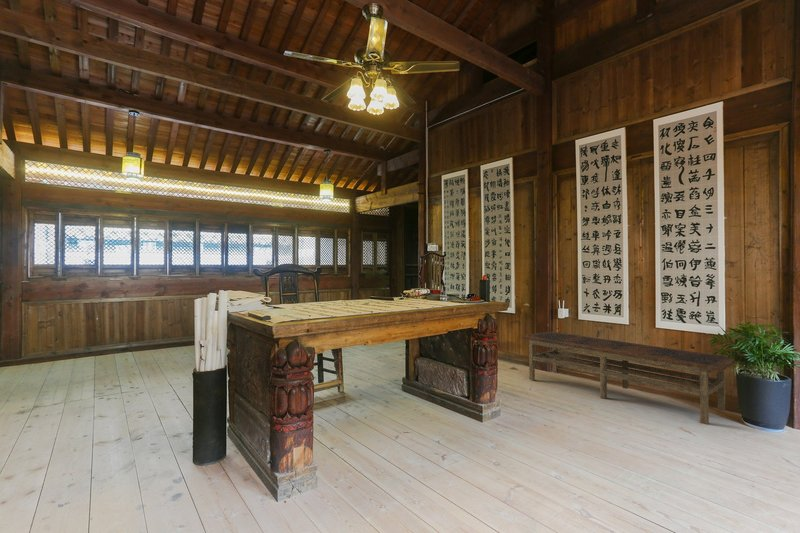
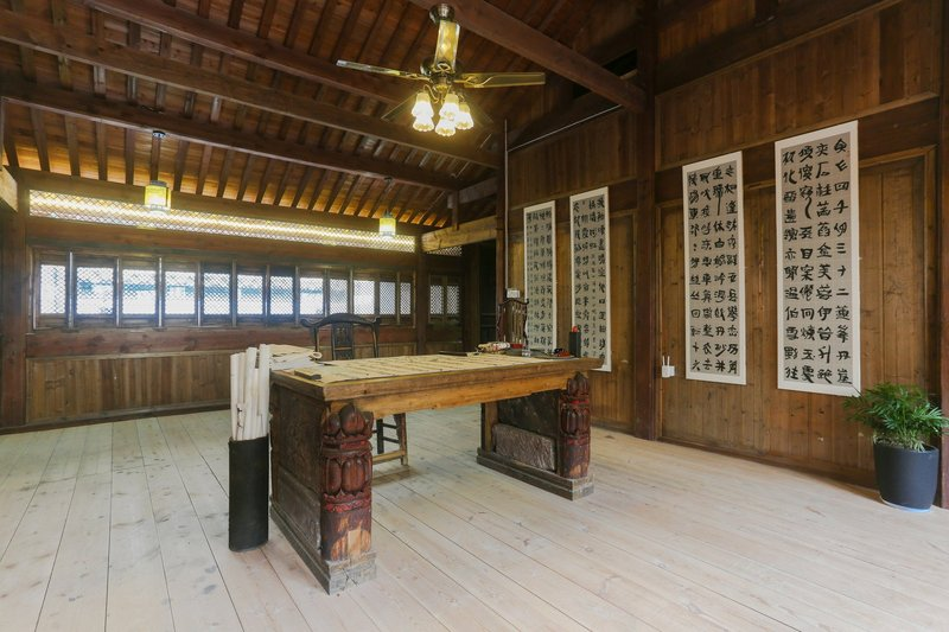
- wooden bench [521,331,737,426]
